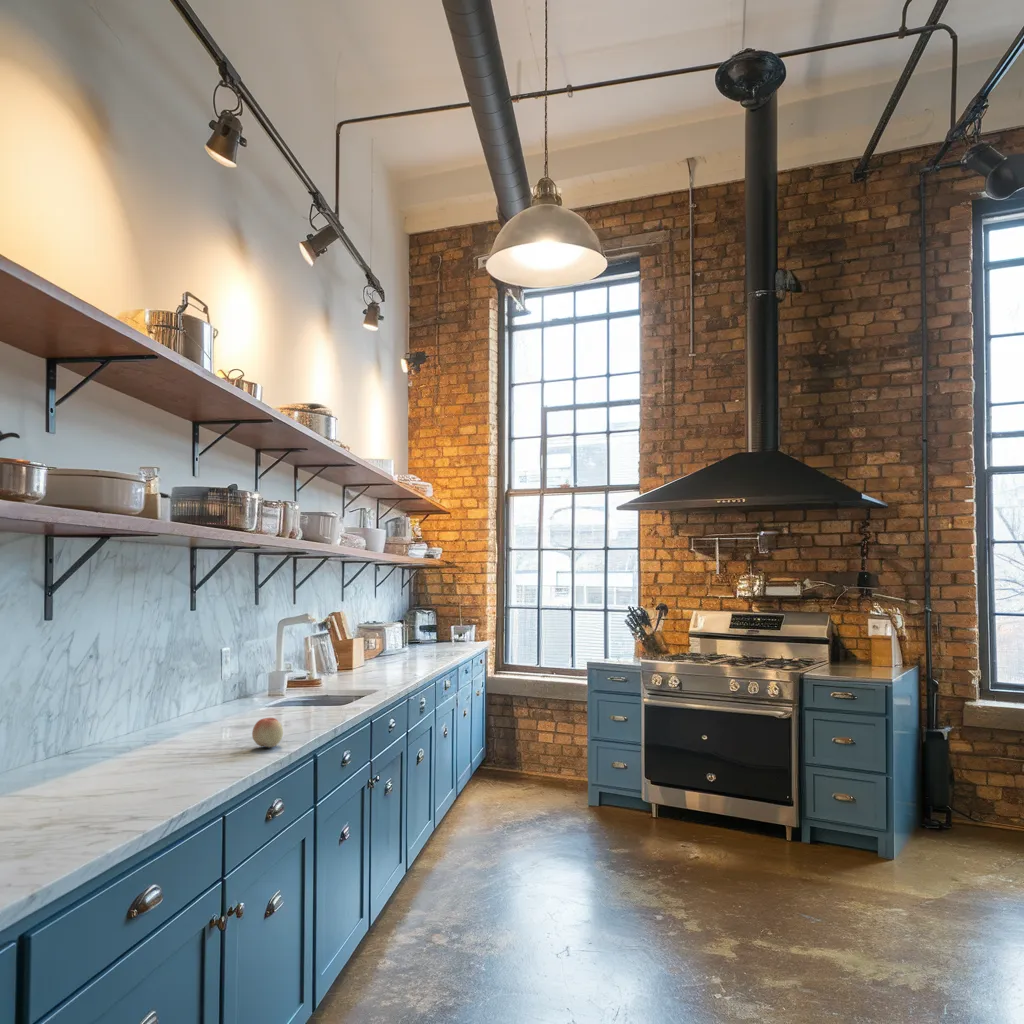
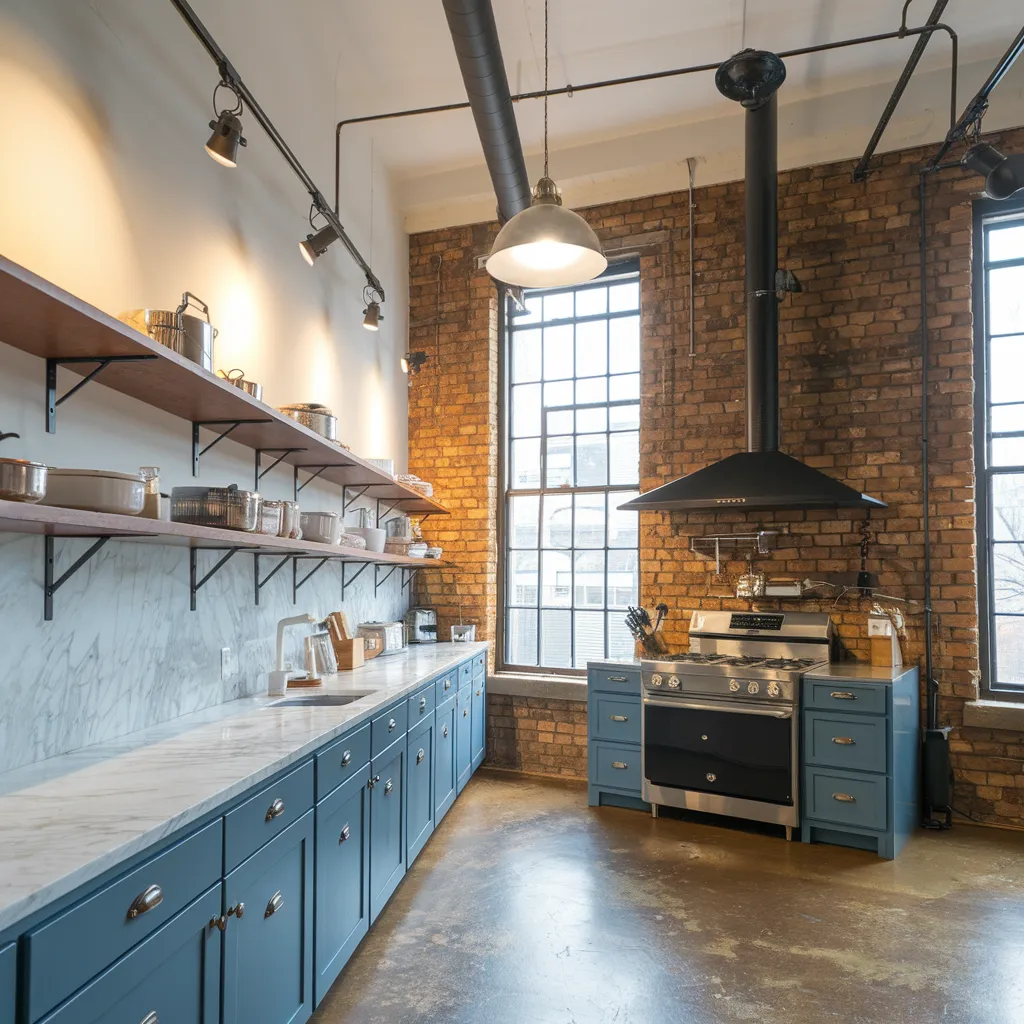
- fruit [251,717,284,748]
